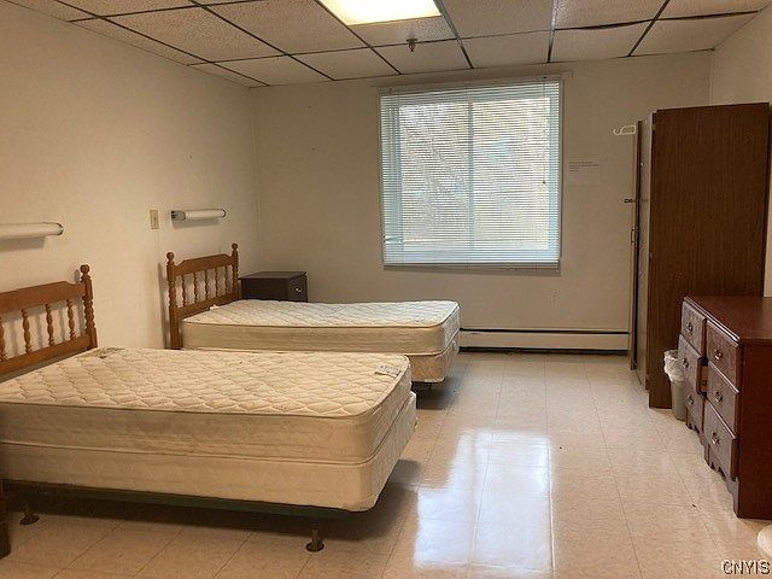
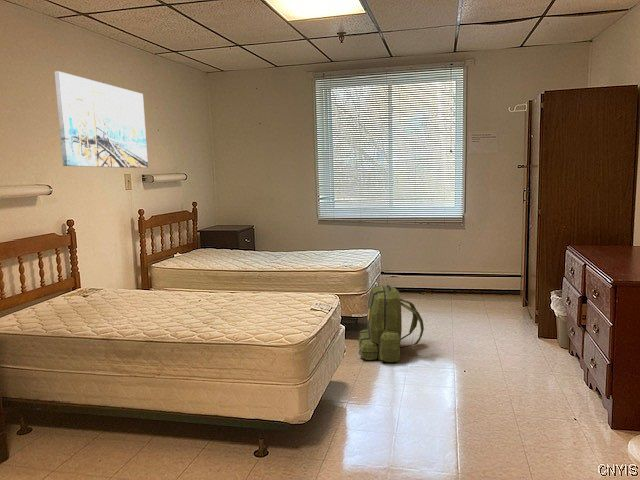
+ wall art [54,70,149,169]
+ backpack [357,284,425,363]
